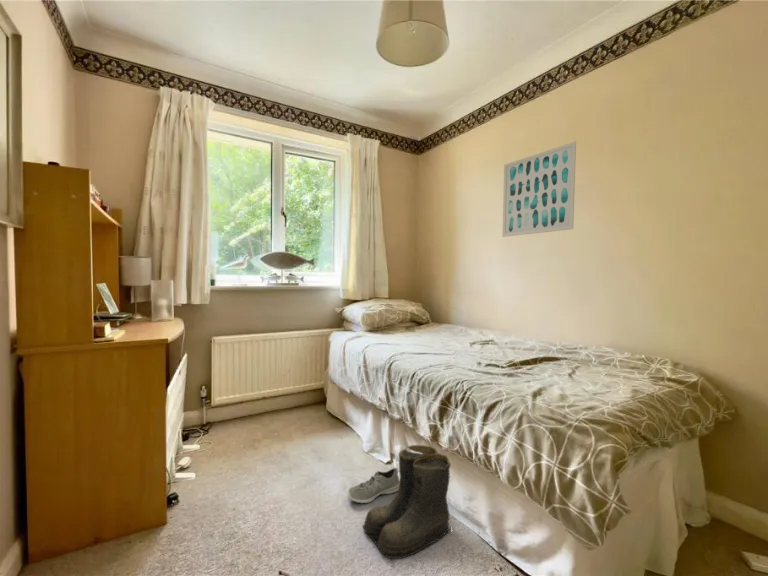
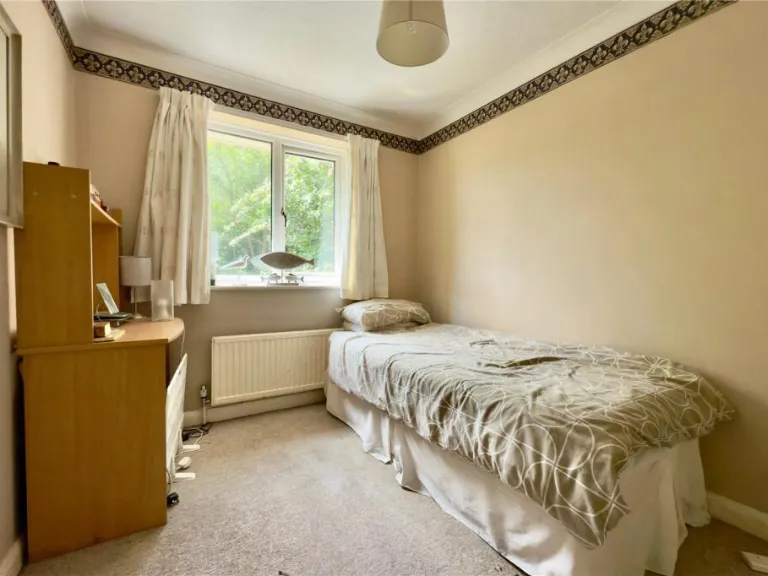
- sneaker [347,467,400,504]
- boots [361,444,451,562]
- wall art [501,140,577,238]
